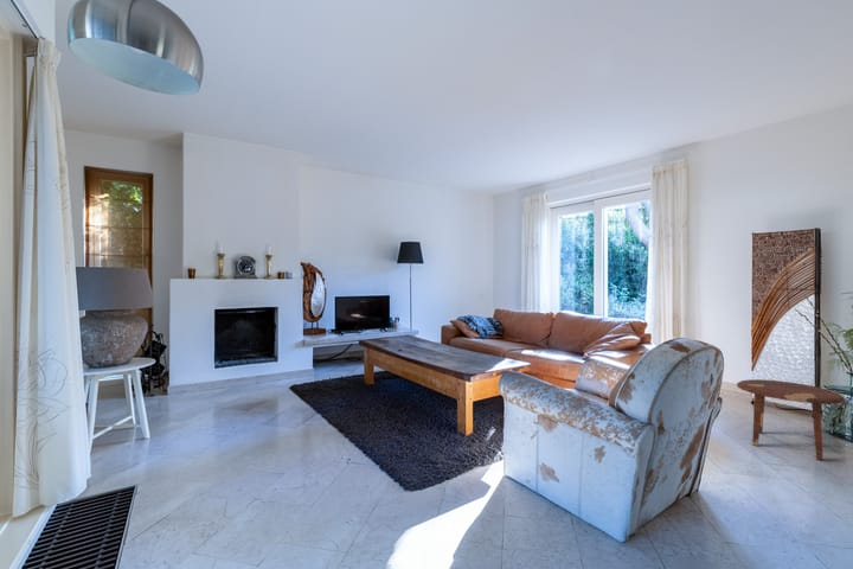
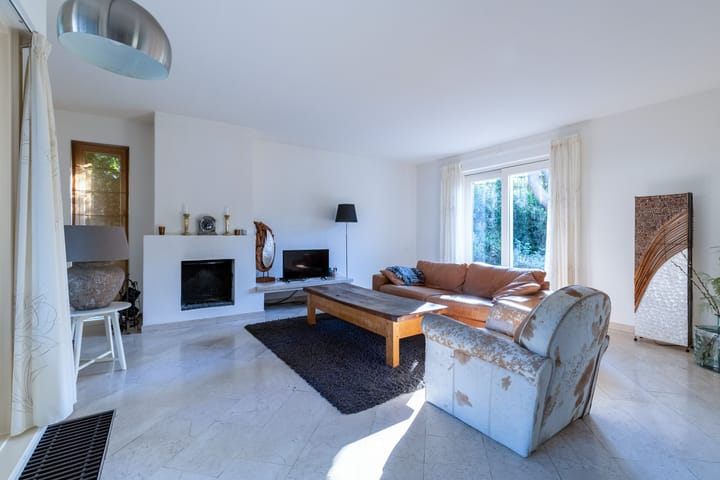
- side table [736,378,846,461]
